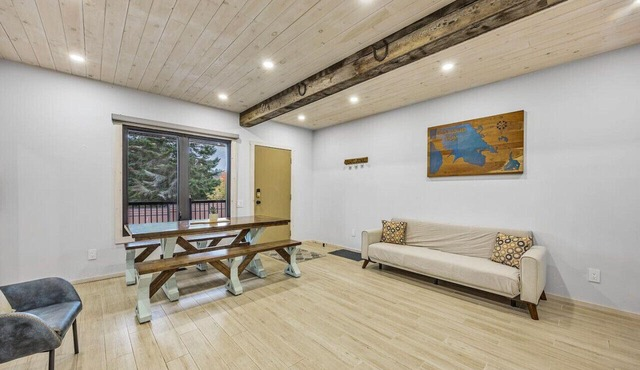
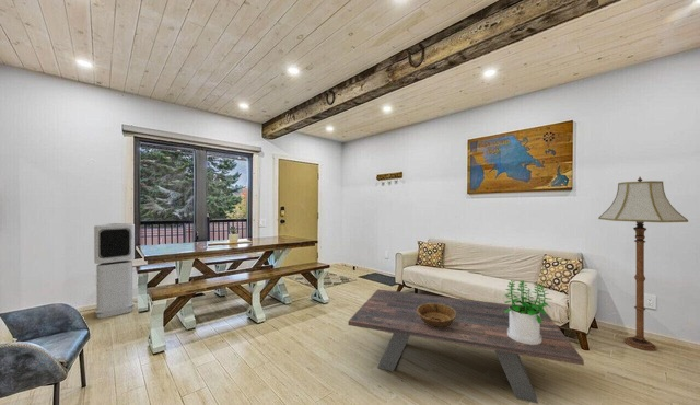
+ air purifier [93,222,136,320]
+ potted plant [503,279,553,345]
+ coffee table [347,288,585,405]
+ decorative bowl [417,303,457,327]
+ floor lamp [597,176,689,351]
